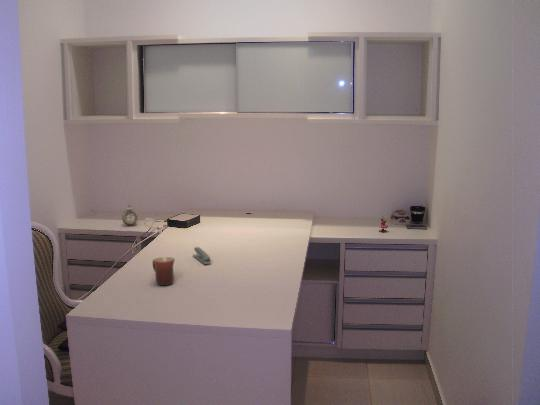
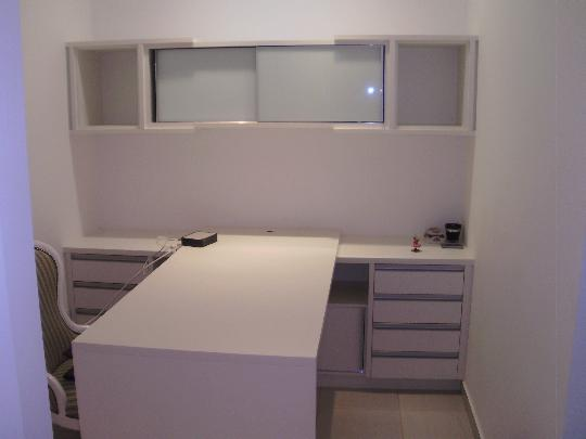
- stapler [192,246,212,265]
- alarm clock [121,202,139,227]
- mug [152,256,176,286]
